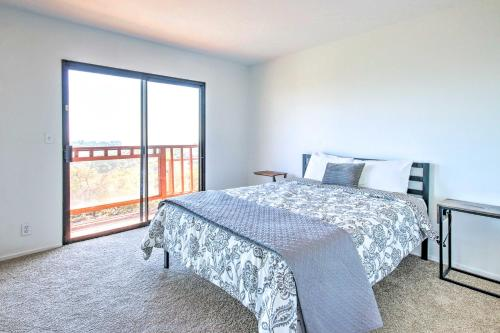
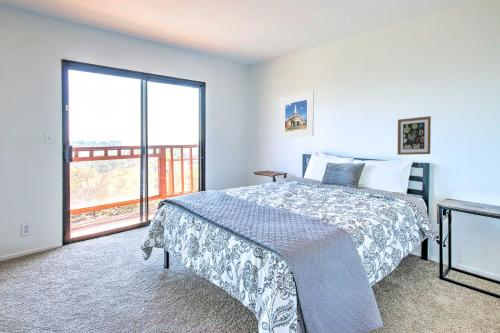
+ wall art [396,115,432,156]
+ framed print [279,90,315,139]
